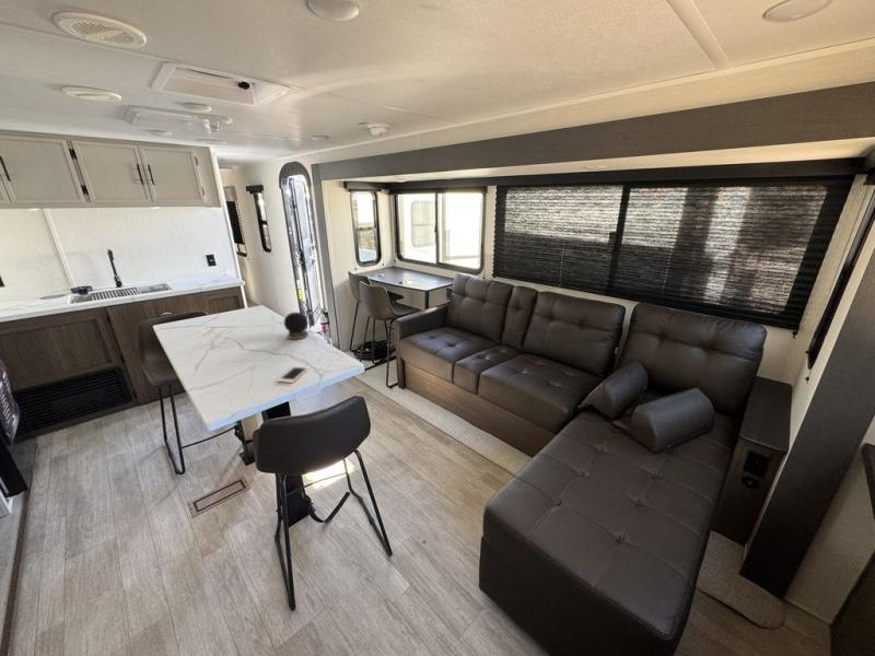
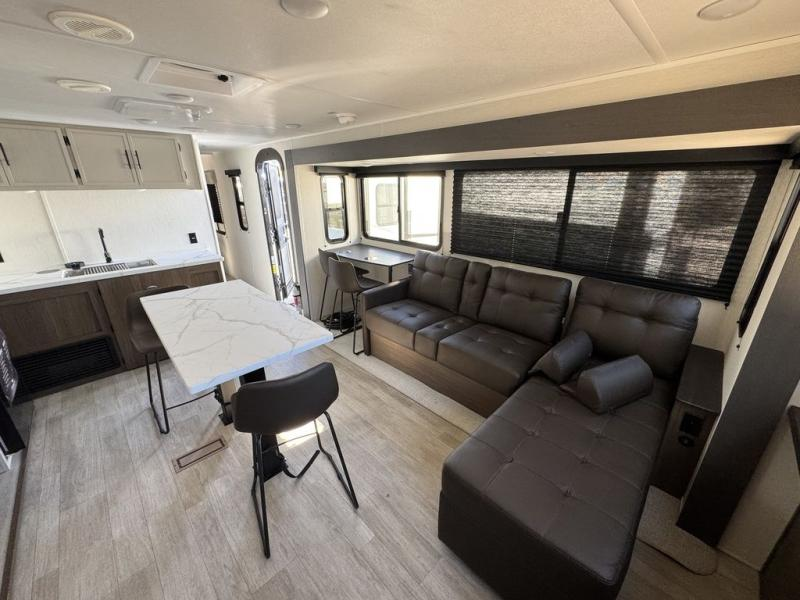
- cell phone [277,364,312,384]
- speaker [283,312,310,340]
